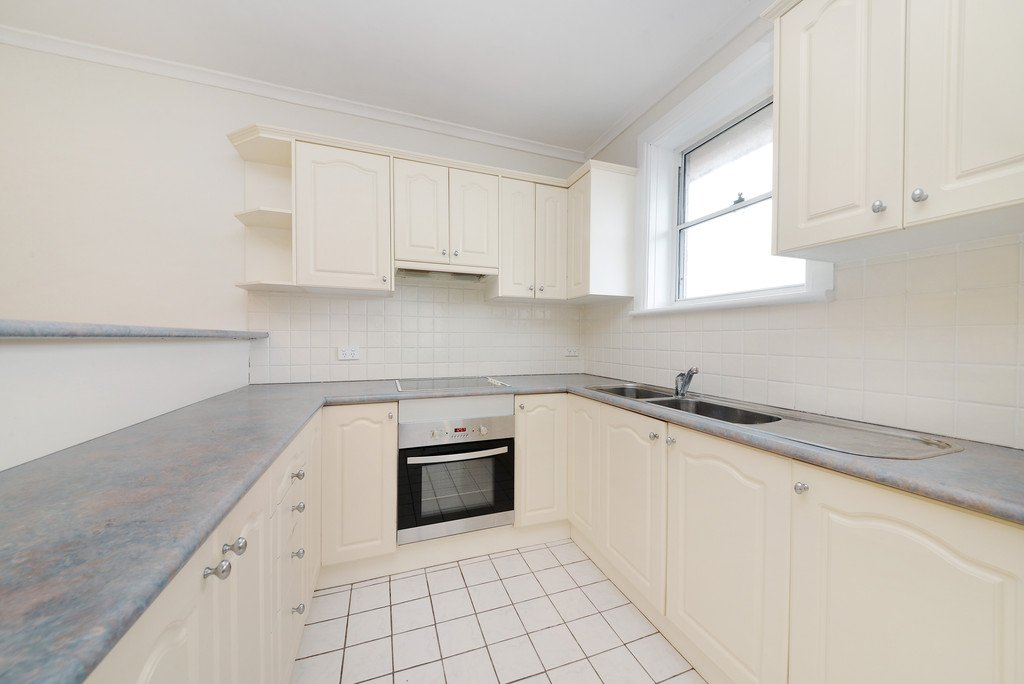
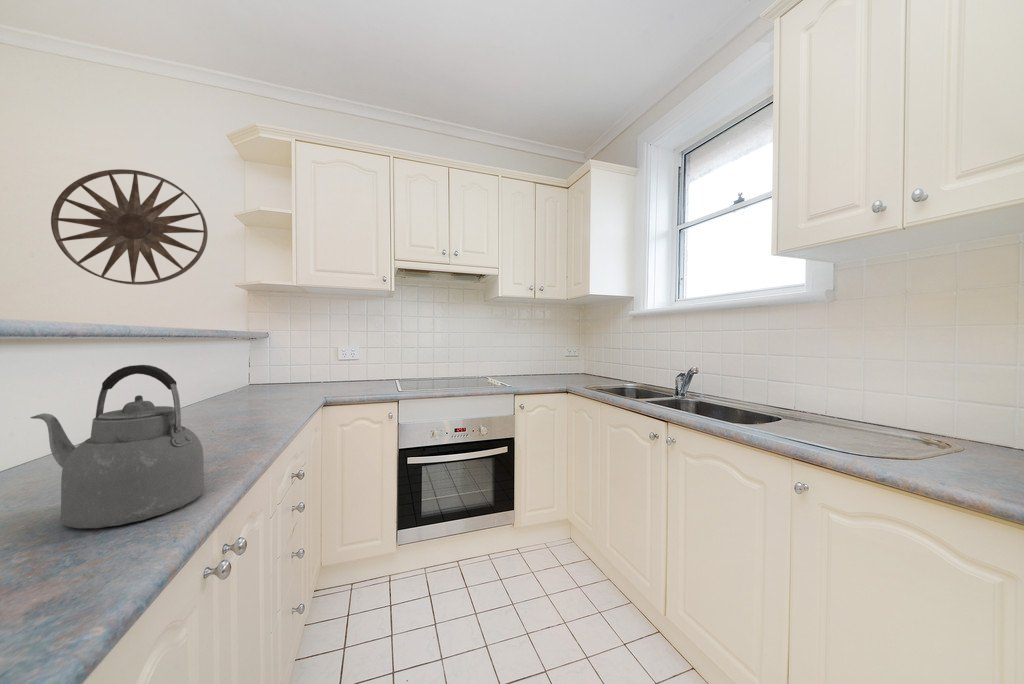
+ kettle [29,364,206,530]
+ wall art [50,168,209,286]
